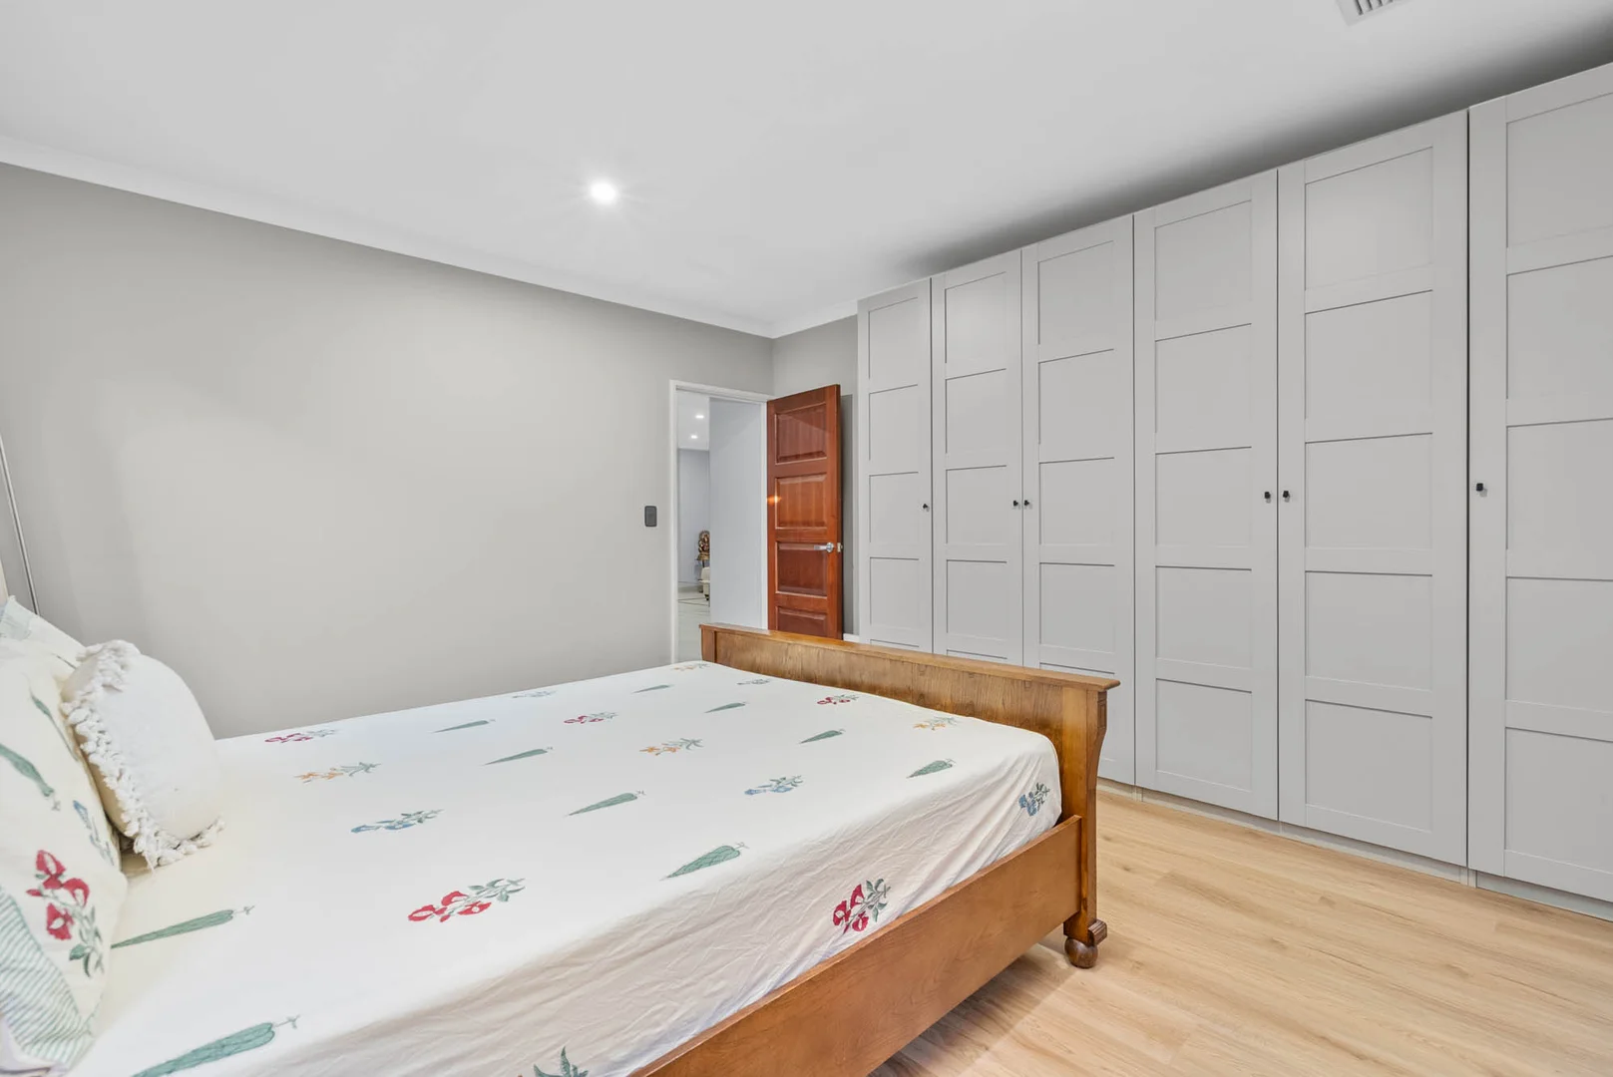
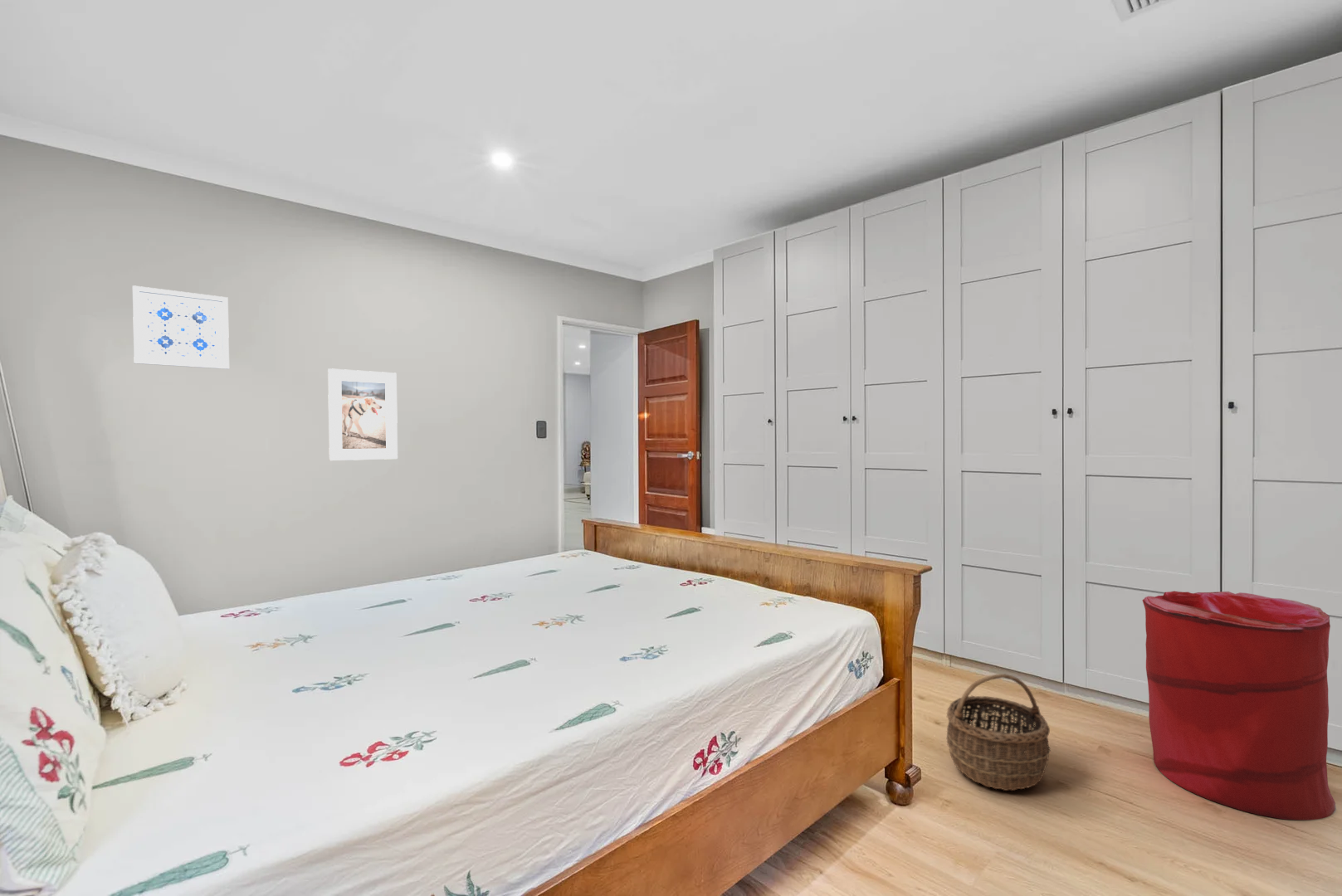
+ wall art [132,285,230,370]
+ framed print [327,368,398,461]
+ laundry hamper [1141,590,1337,821]
+ wicker basket [945,673,1052,791]
